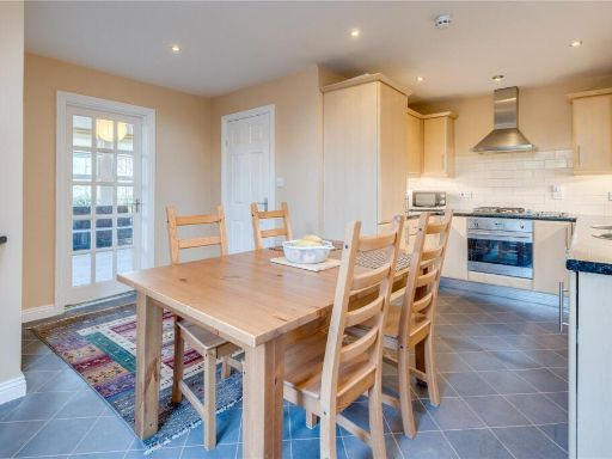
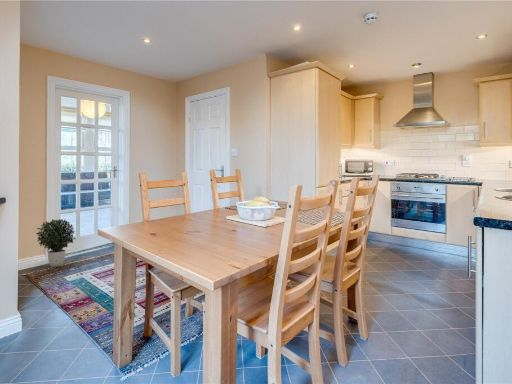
+ potted plant [35,218,77,268]
